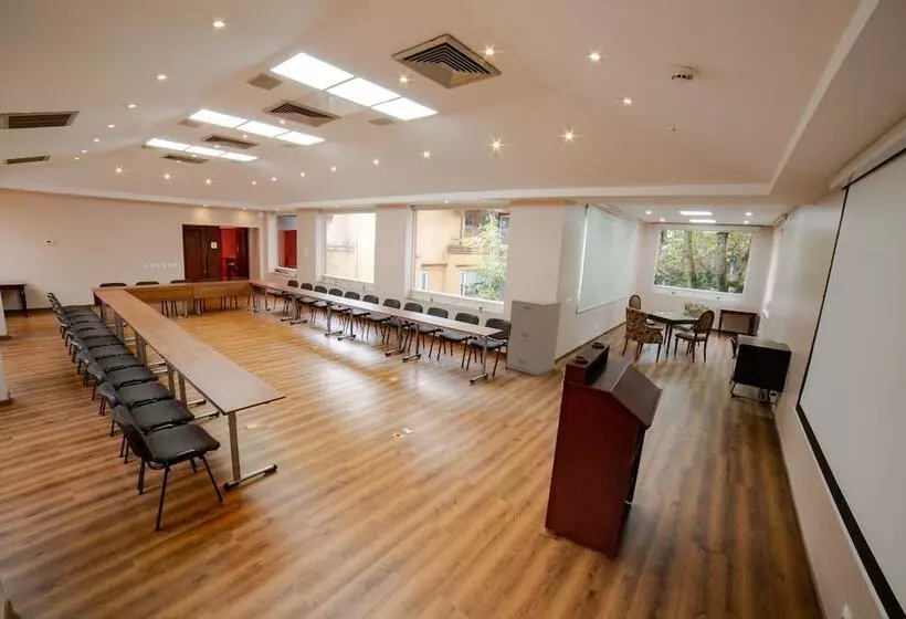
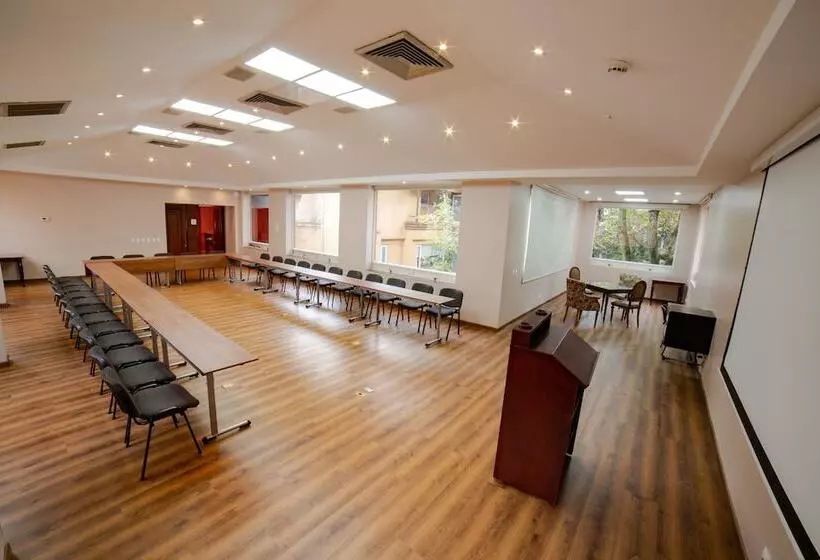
- filing cabinet [505,297,562,377]
